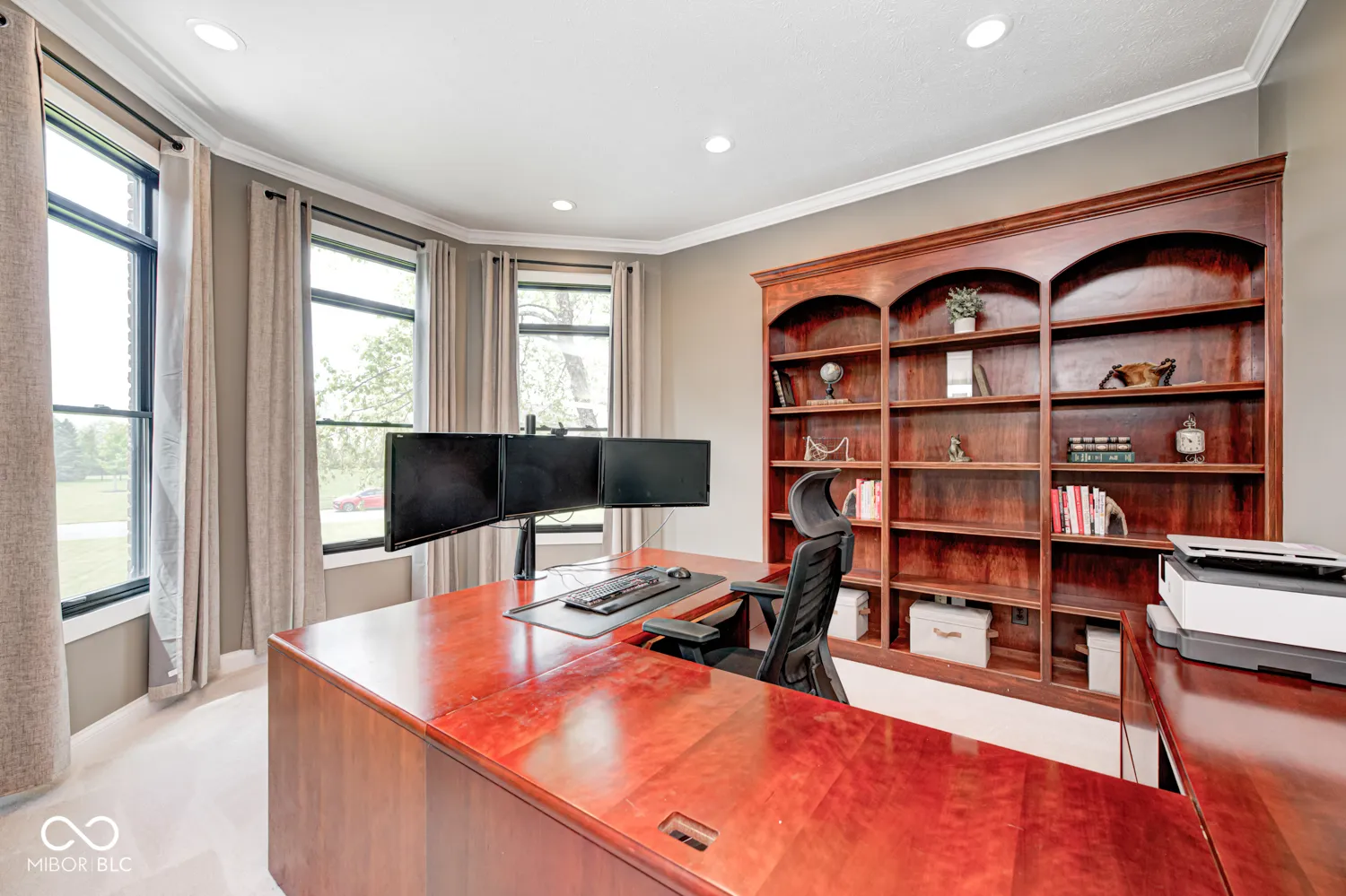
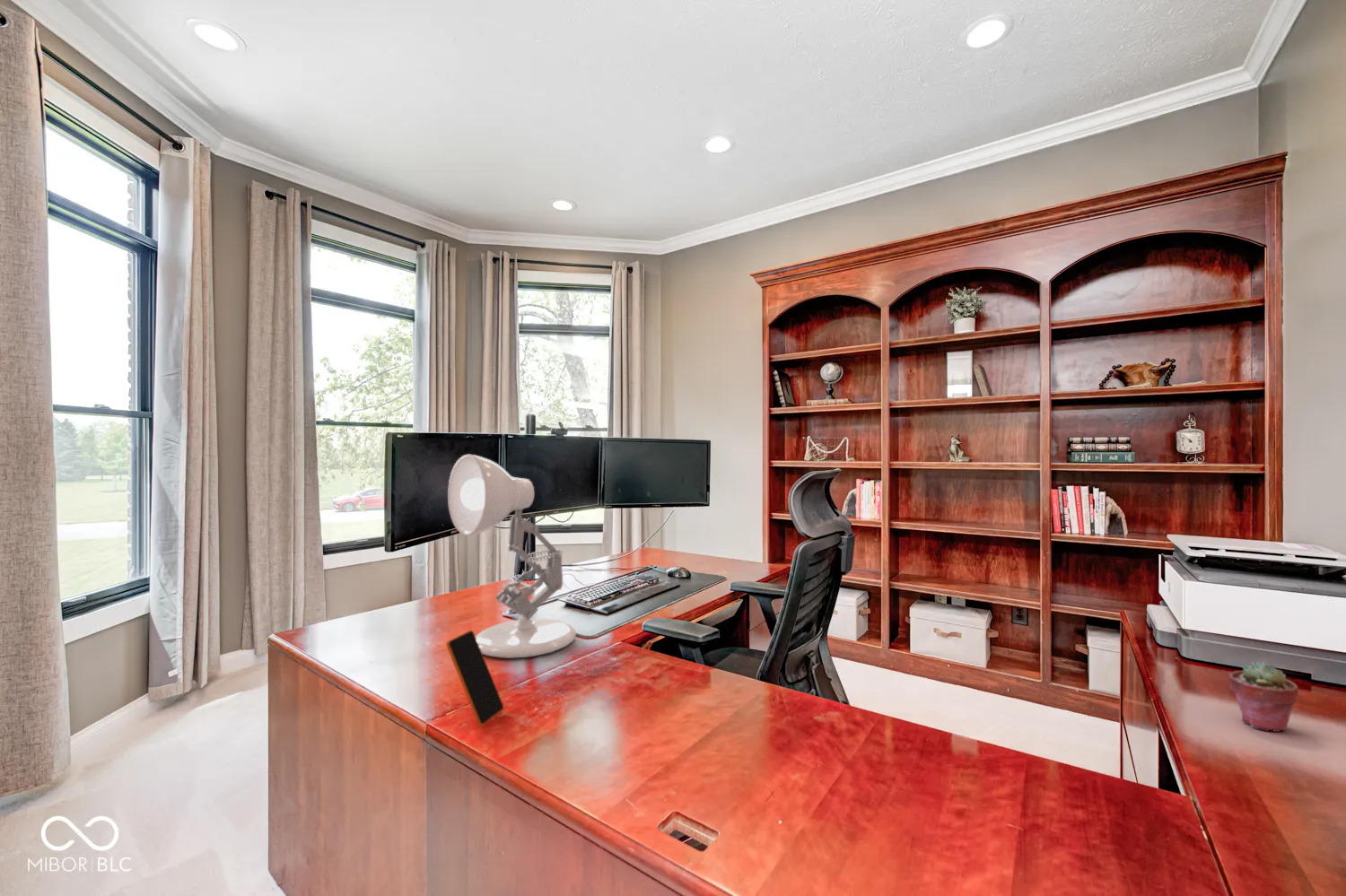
+ potted succulent [1228,661,1299,733]
+ desk lamp [447,454,577,659]
+ smartphone [445,630,504,727]
